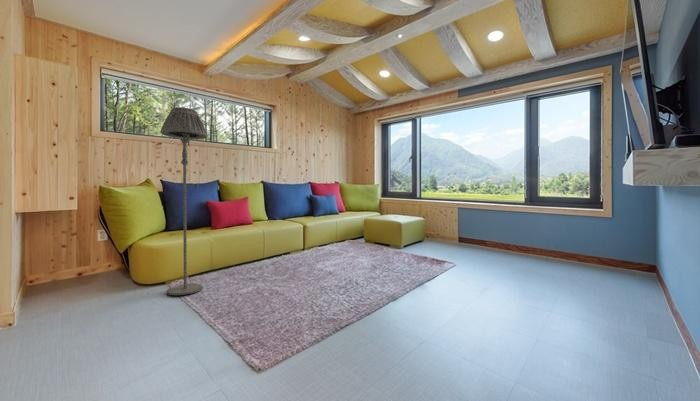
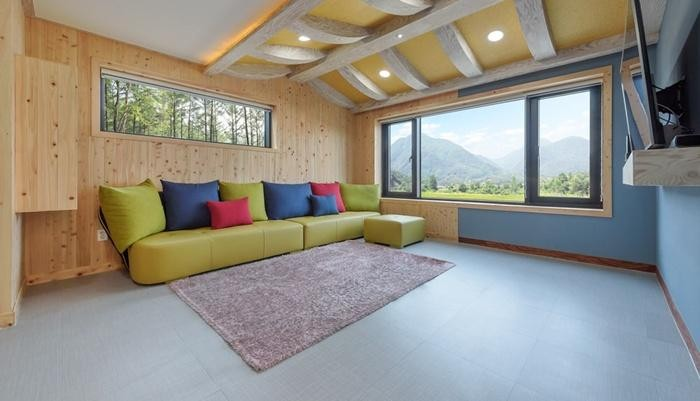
- floor lamp [160,106,208,296]
